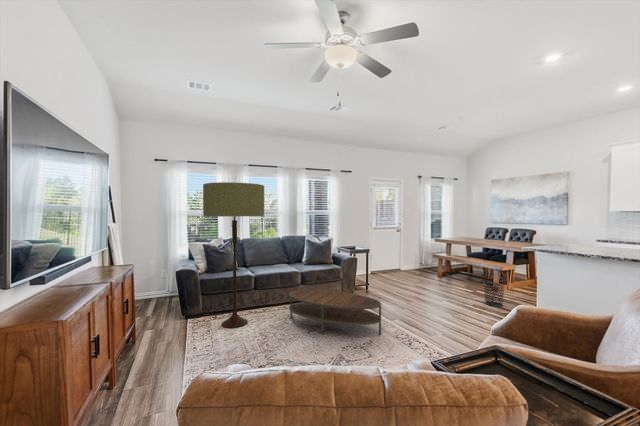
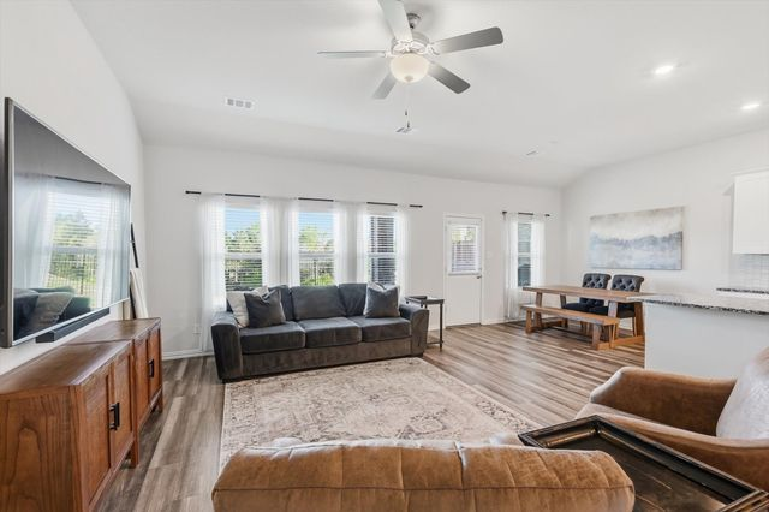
- waste bin [482,281,505,308]
- floor lamp [202,181,265,329]
- coffee table [288,289,382,336]
